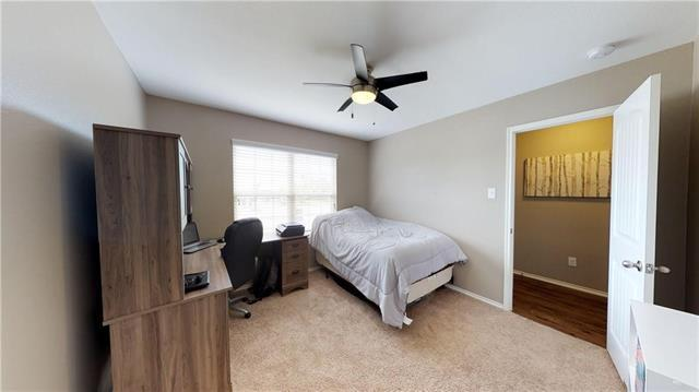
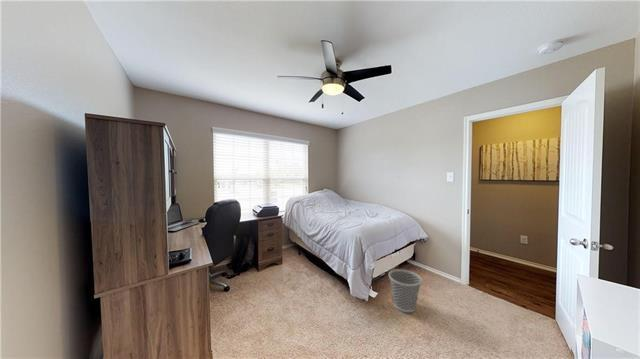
+ wastebasket [388,268,423,314]
